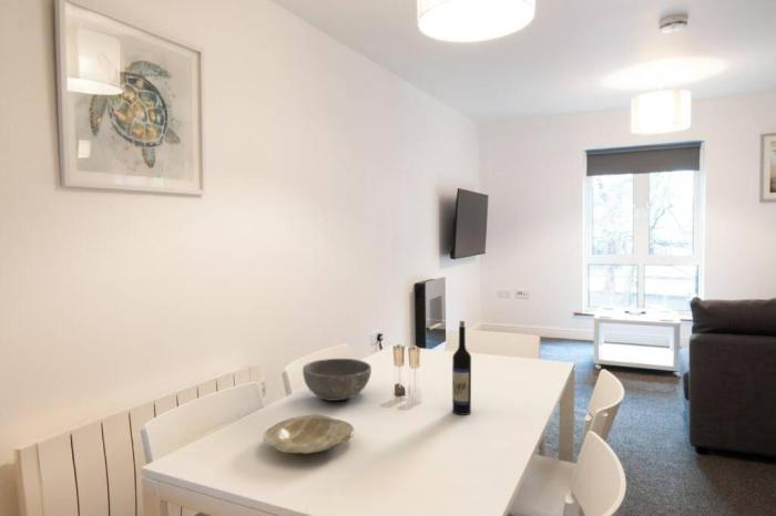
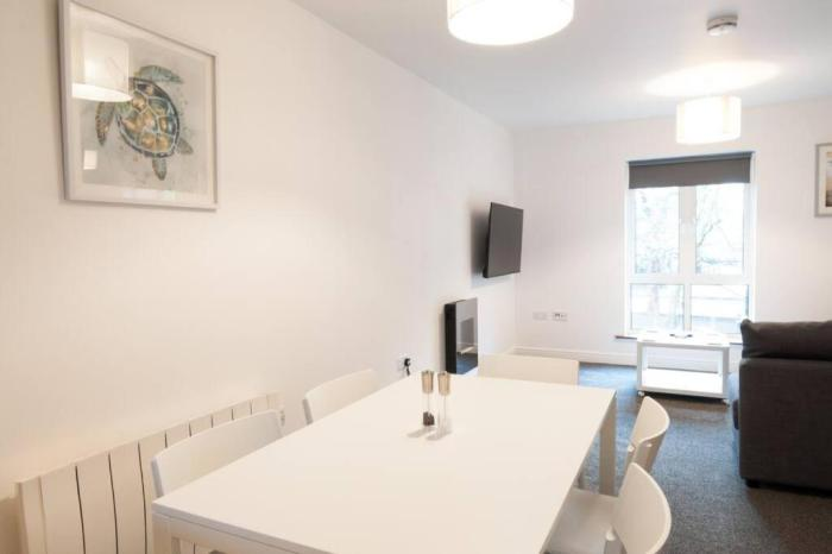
- bowl [302,358,372,402]
- wine bottle [451,320,472,416]
- plate [263,413,356,454]
